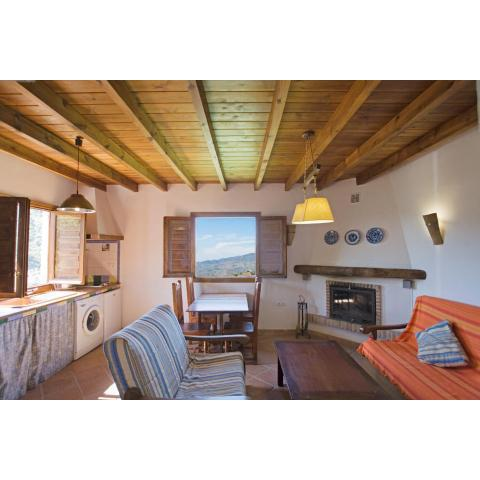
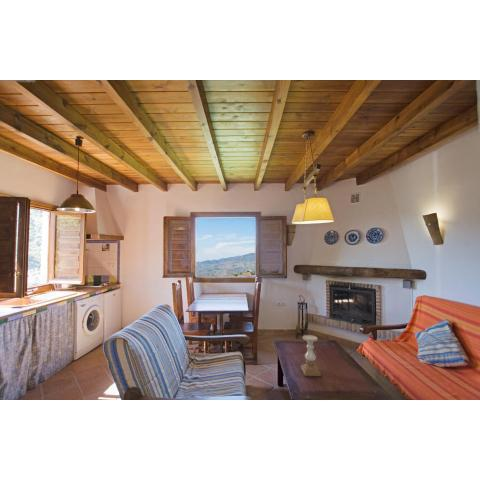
+ candle holder [300,334,322,377]
